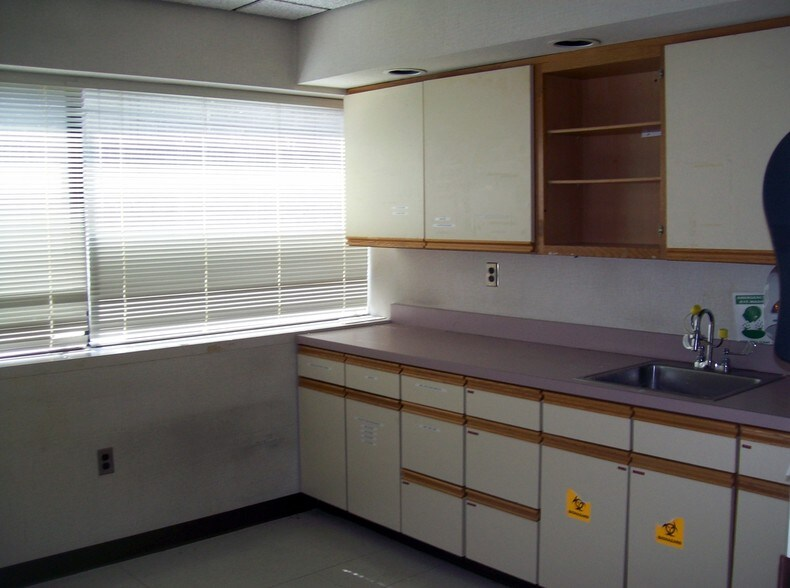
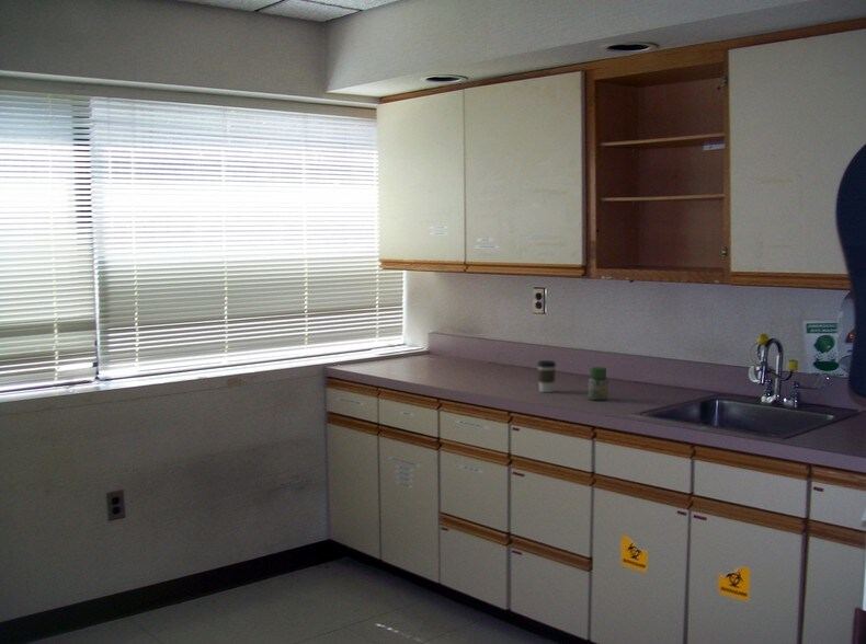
+ coffee cup [536,359,557,393]
+ jar [588,366,609,402]
